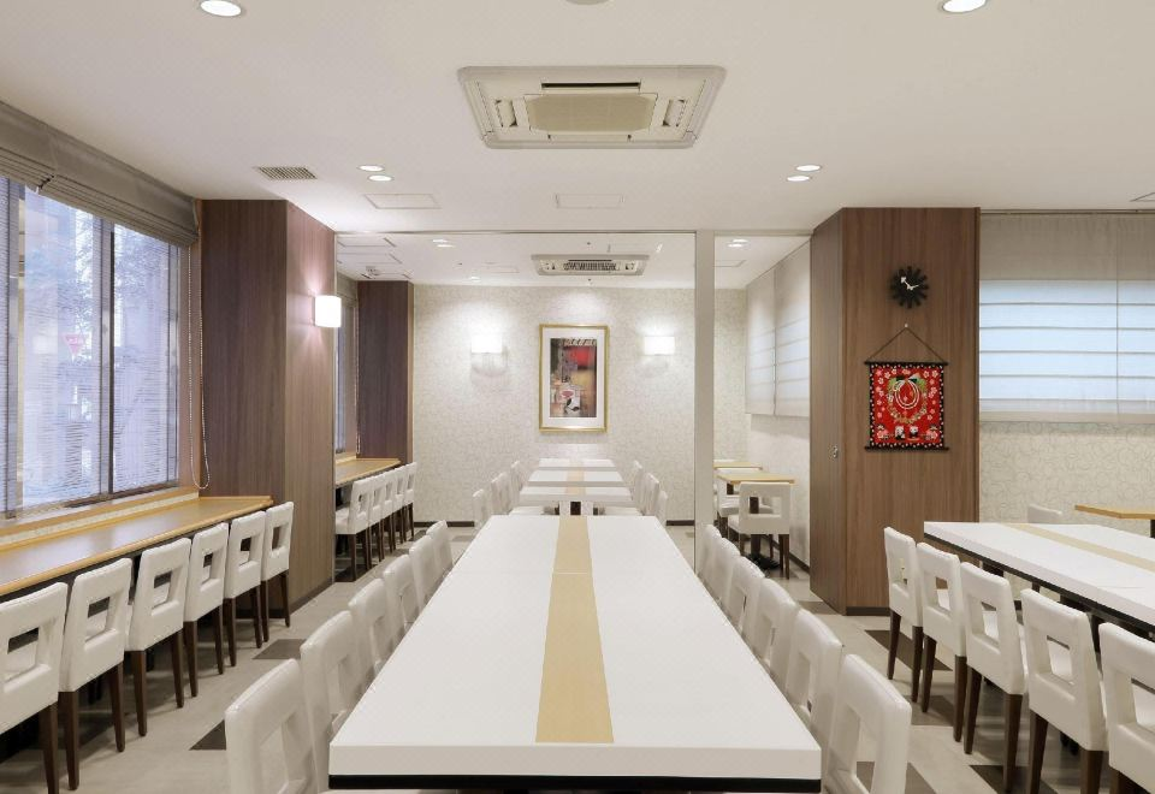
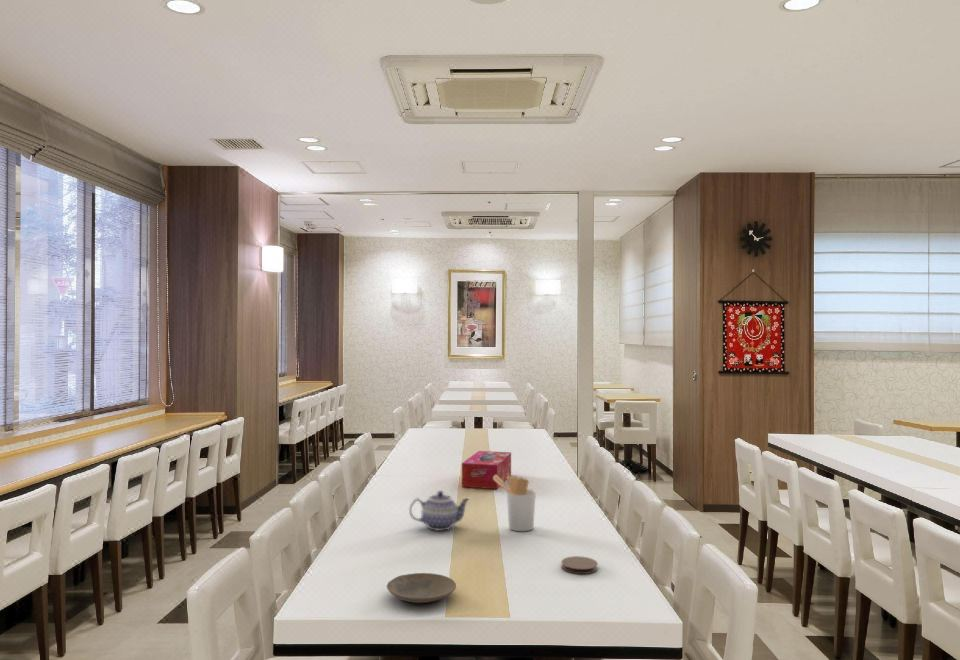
+ coaster [560,555,599,575]
+ teapot [408,490,470,532]
+ utensil holder [493,475,537,532]
+ plate [386,572,457,604]
+ tissue box [461,450,512,490]
